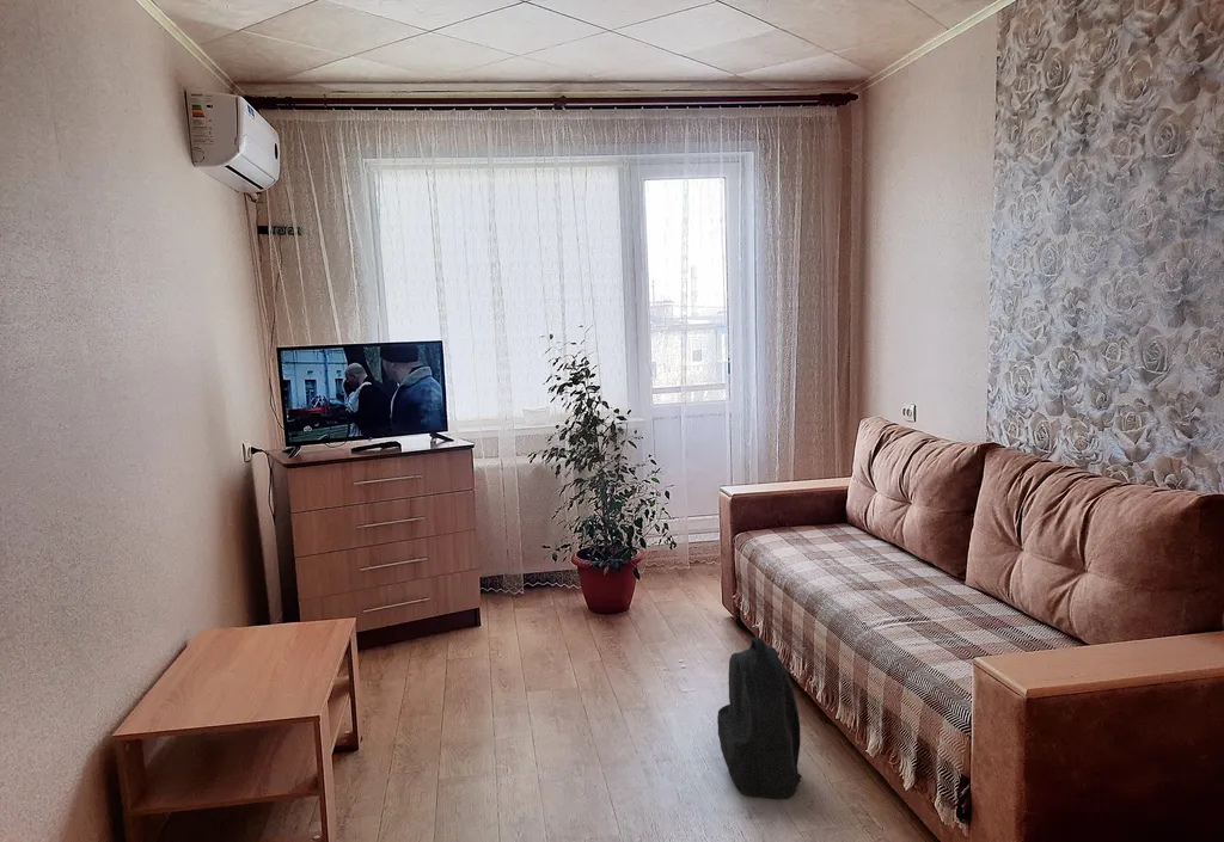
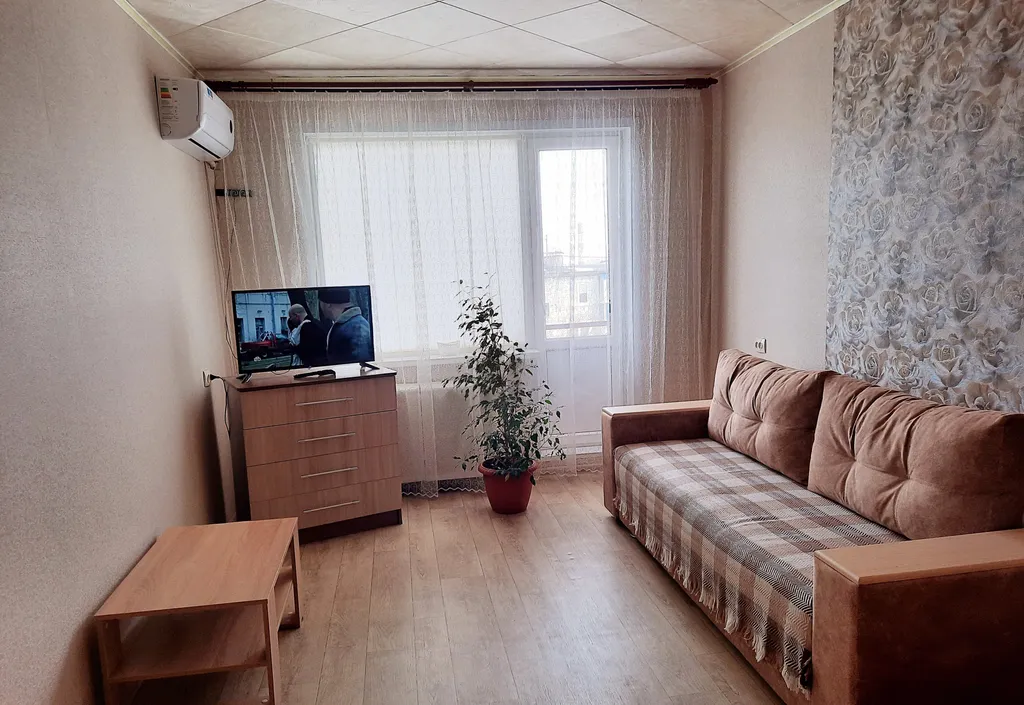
- backpack [716,637,803,800]
